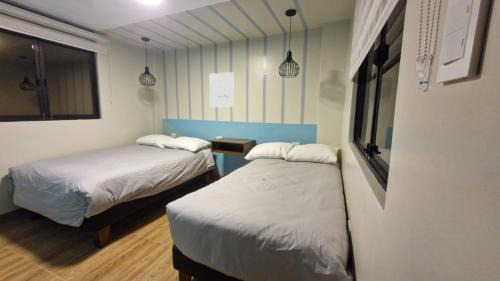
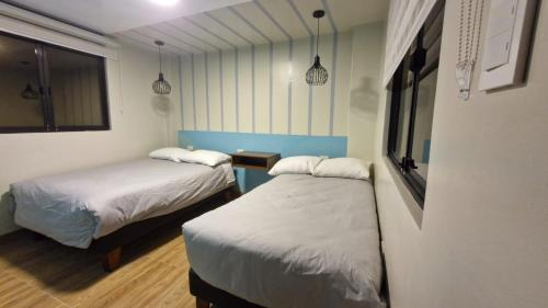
- wall art [208,71,235,108]
